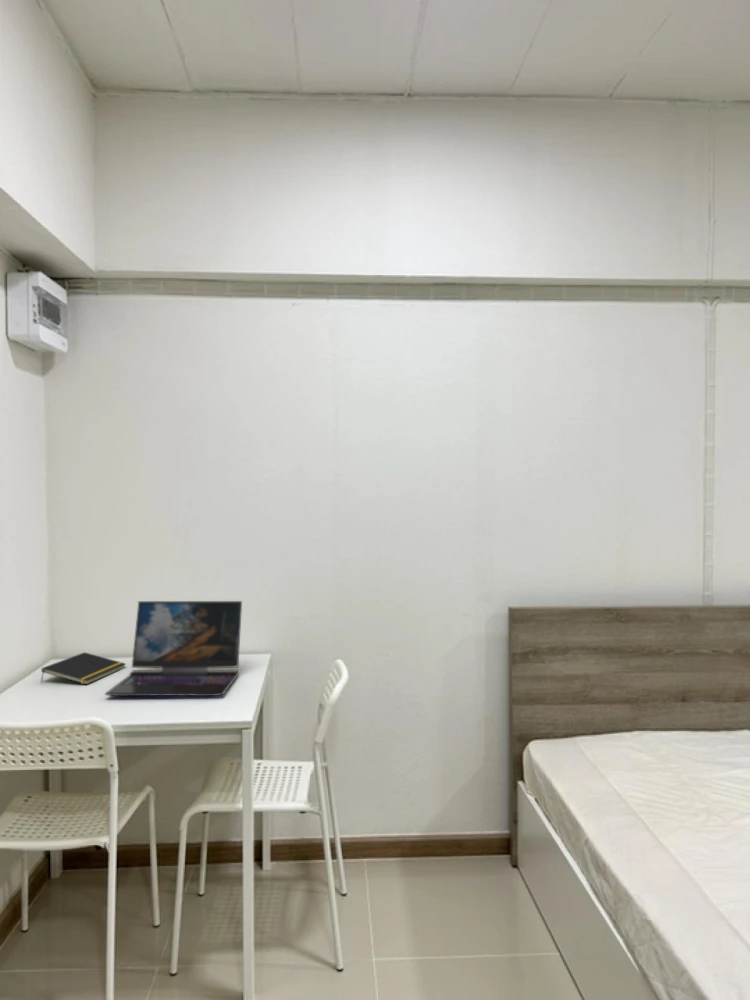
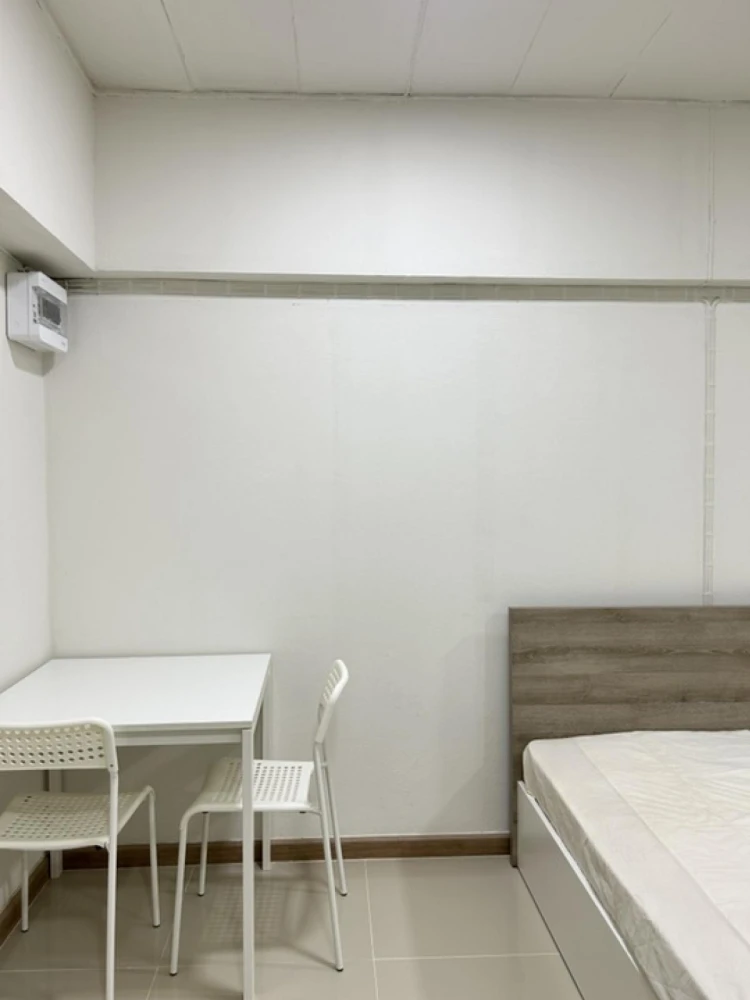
- laptop [104,600,243,697]
- notepad [40,651,127,686]
